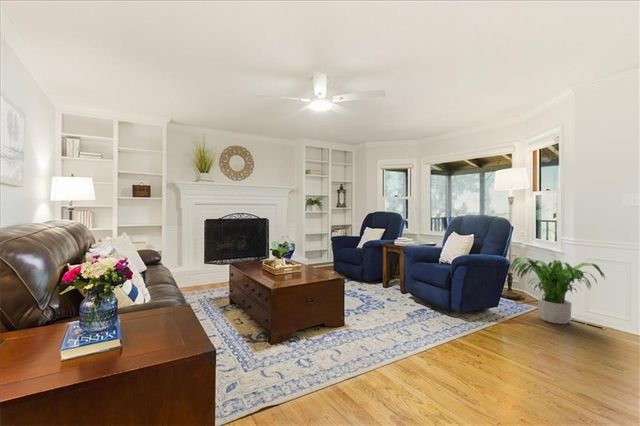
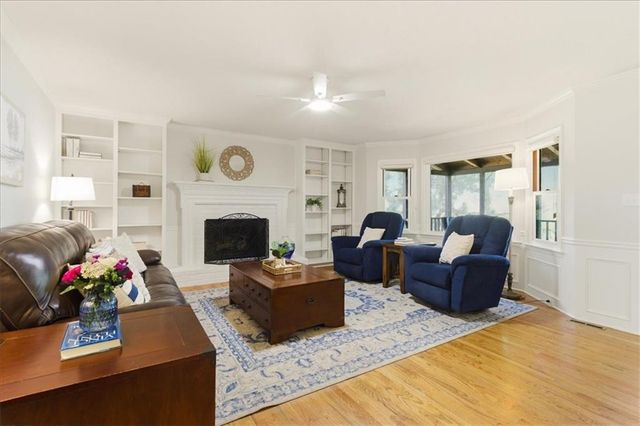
- potted plant [509,256,607,325]
